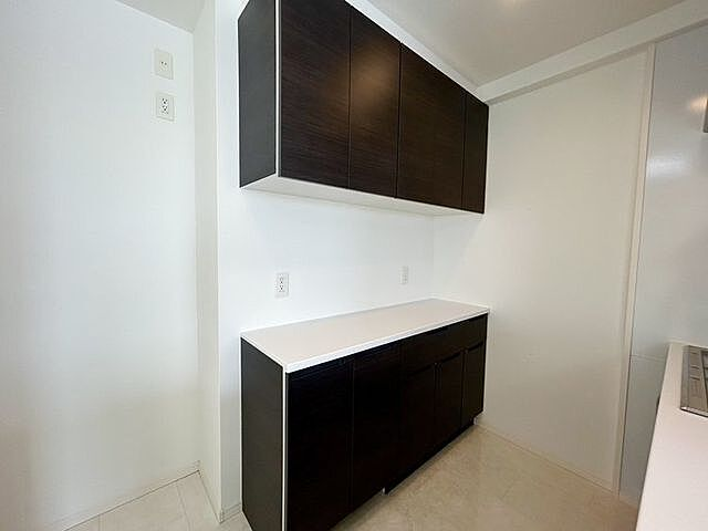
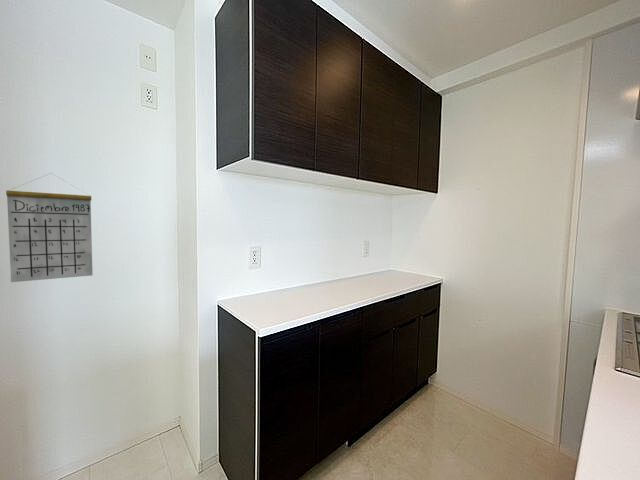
+ calendar [5,172,94,283]
